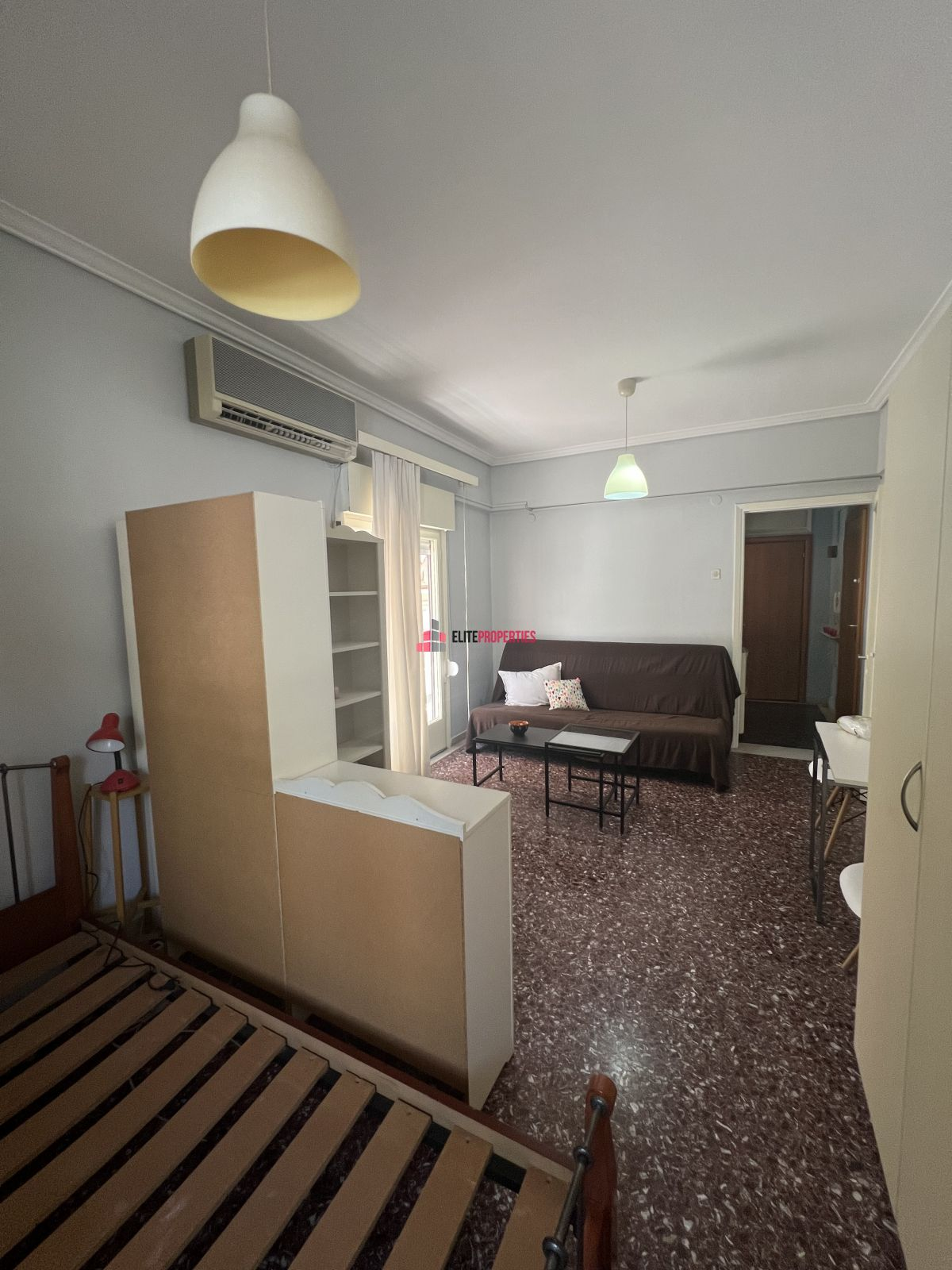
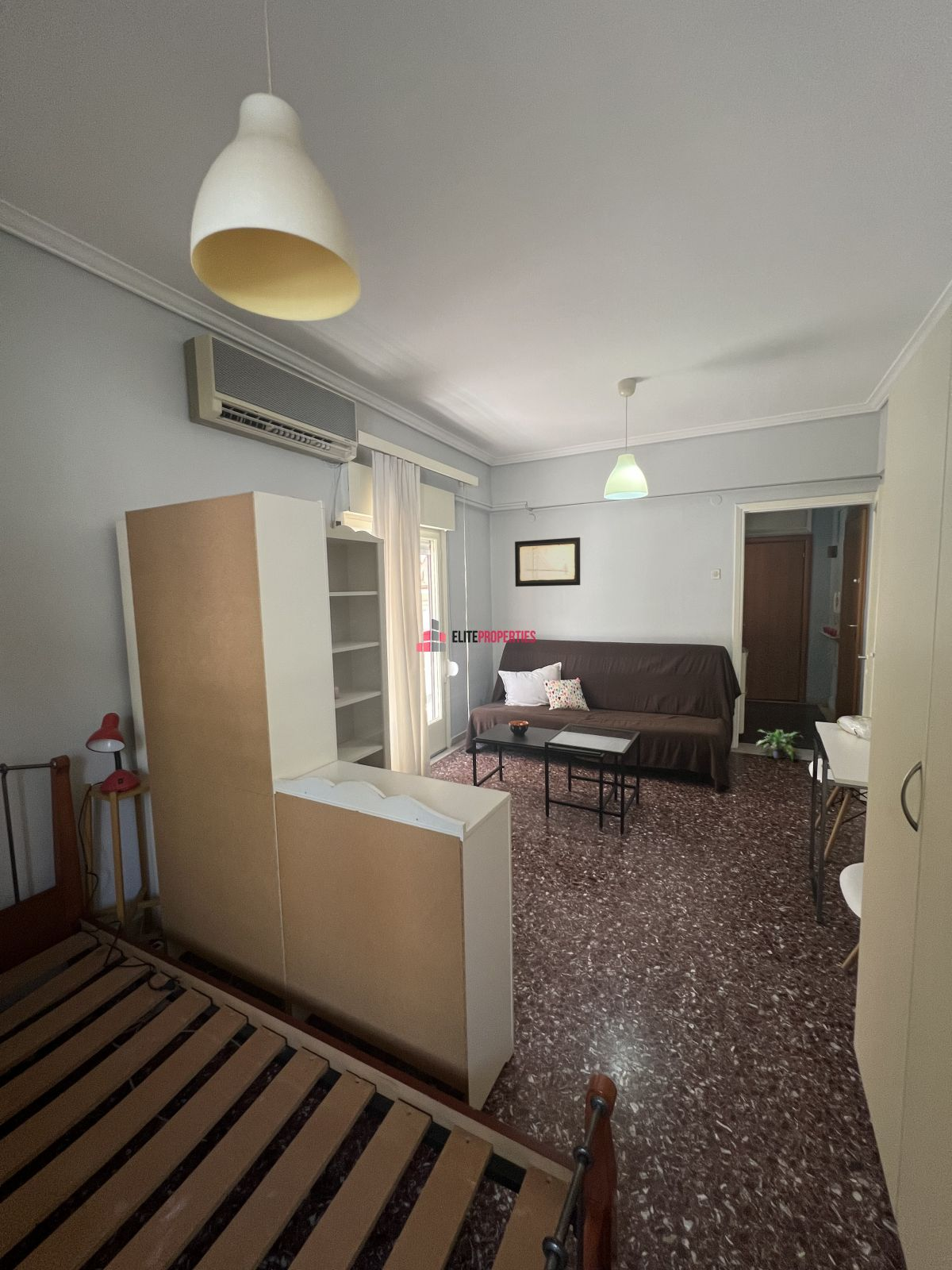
+ wall art [514,537,581,587]
+ potted plant [755,729,804,762]
